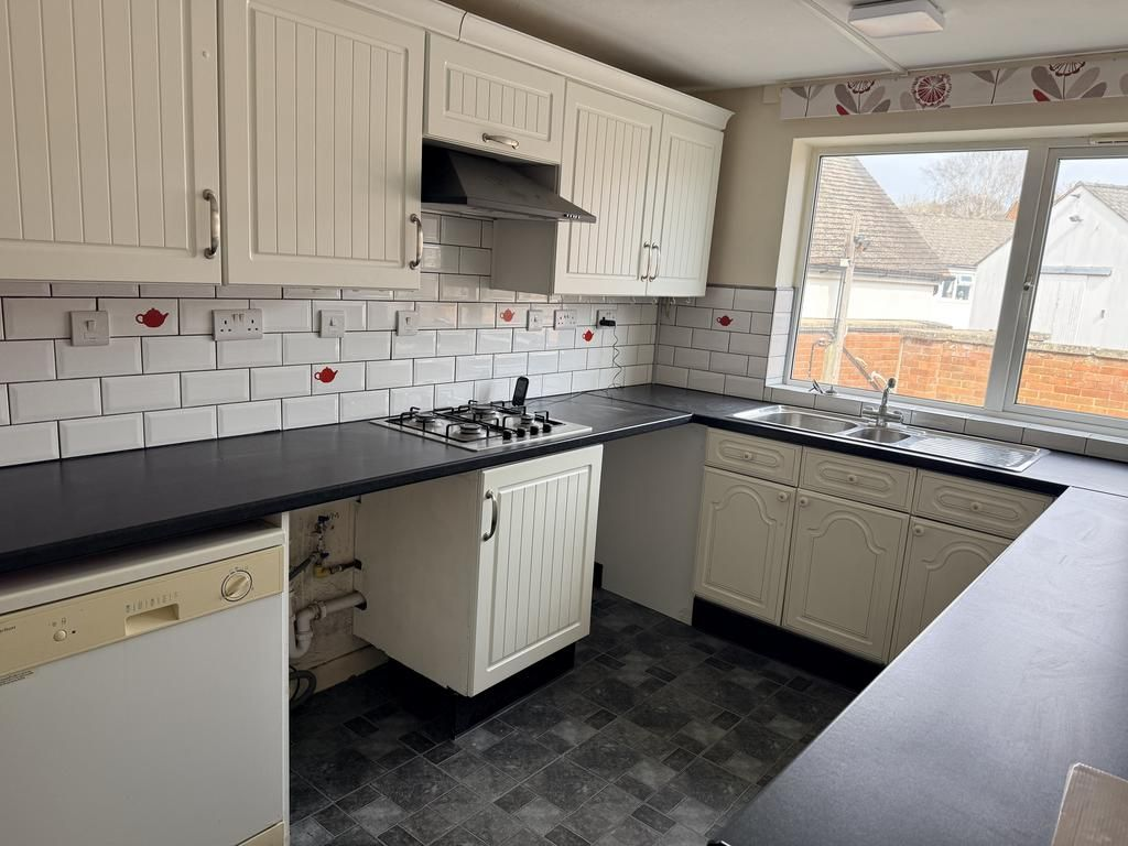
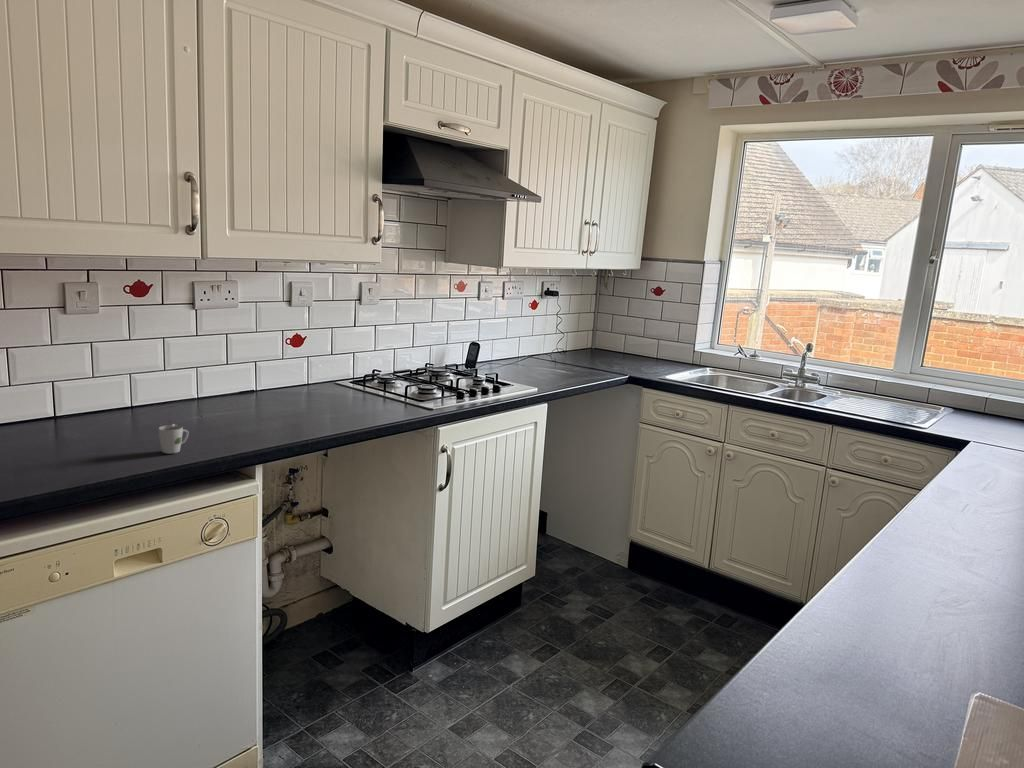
+ cup [158,424,190,455]
